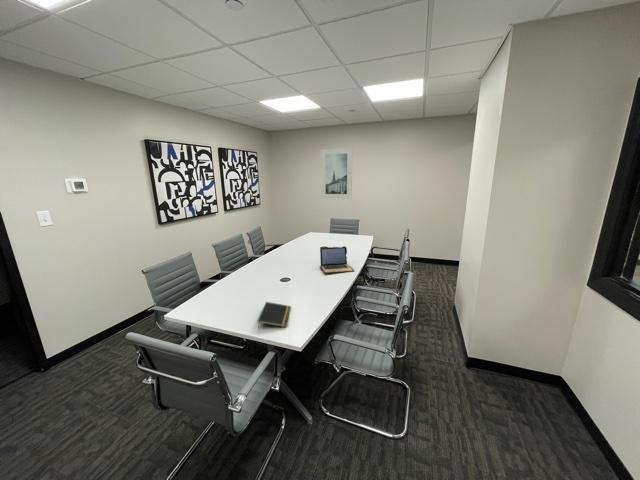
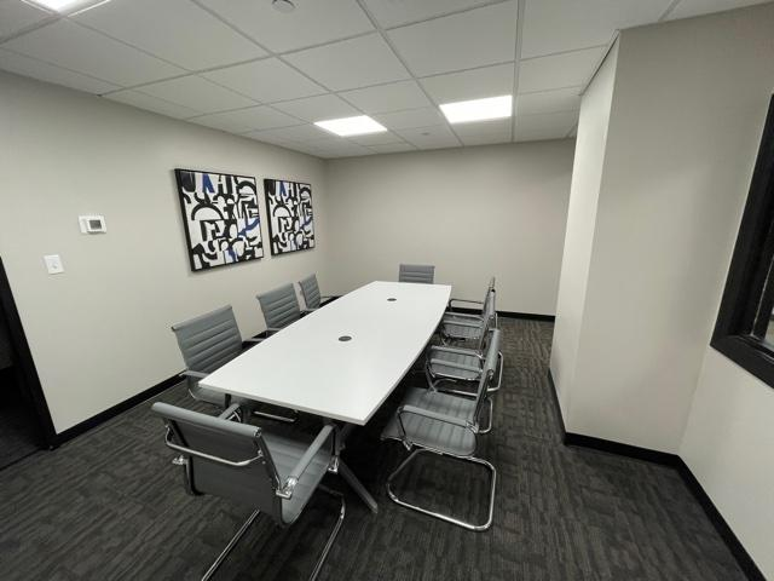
- laptop [318,245,356,275]
- notepad [256,301,292,329]
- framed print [320,147,353,200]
